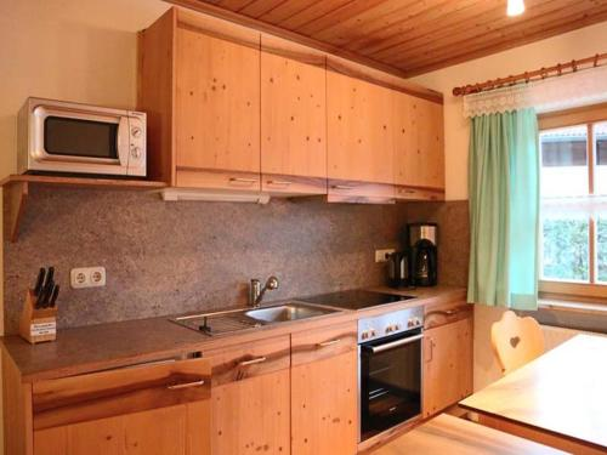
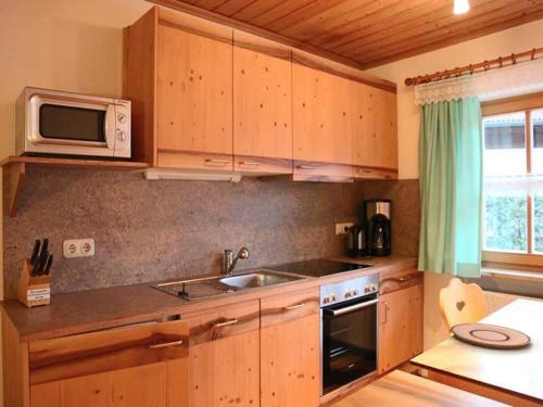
+ plate [450,322,532,349]
